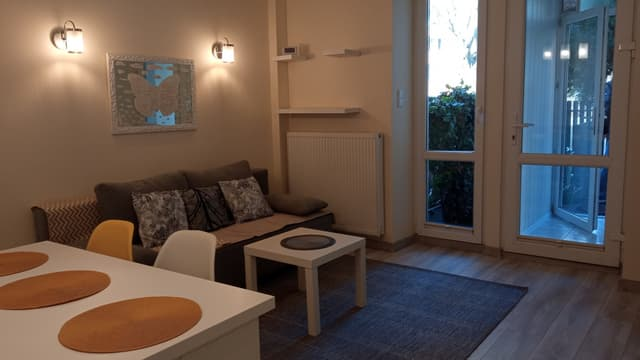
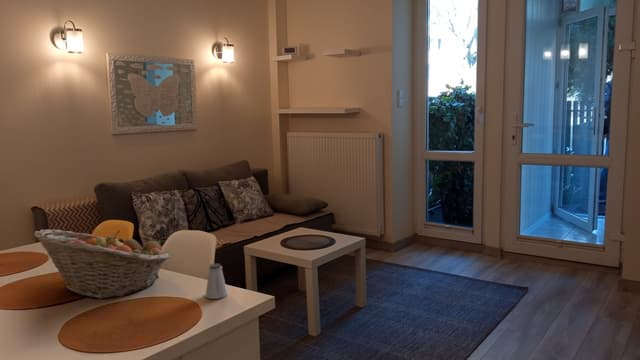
+ saltshaker [204,263,229,300]
+ fruit basket [33,228,170,300]
